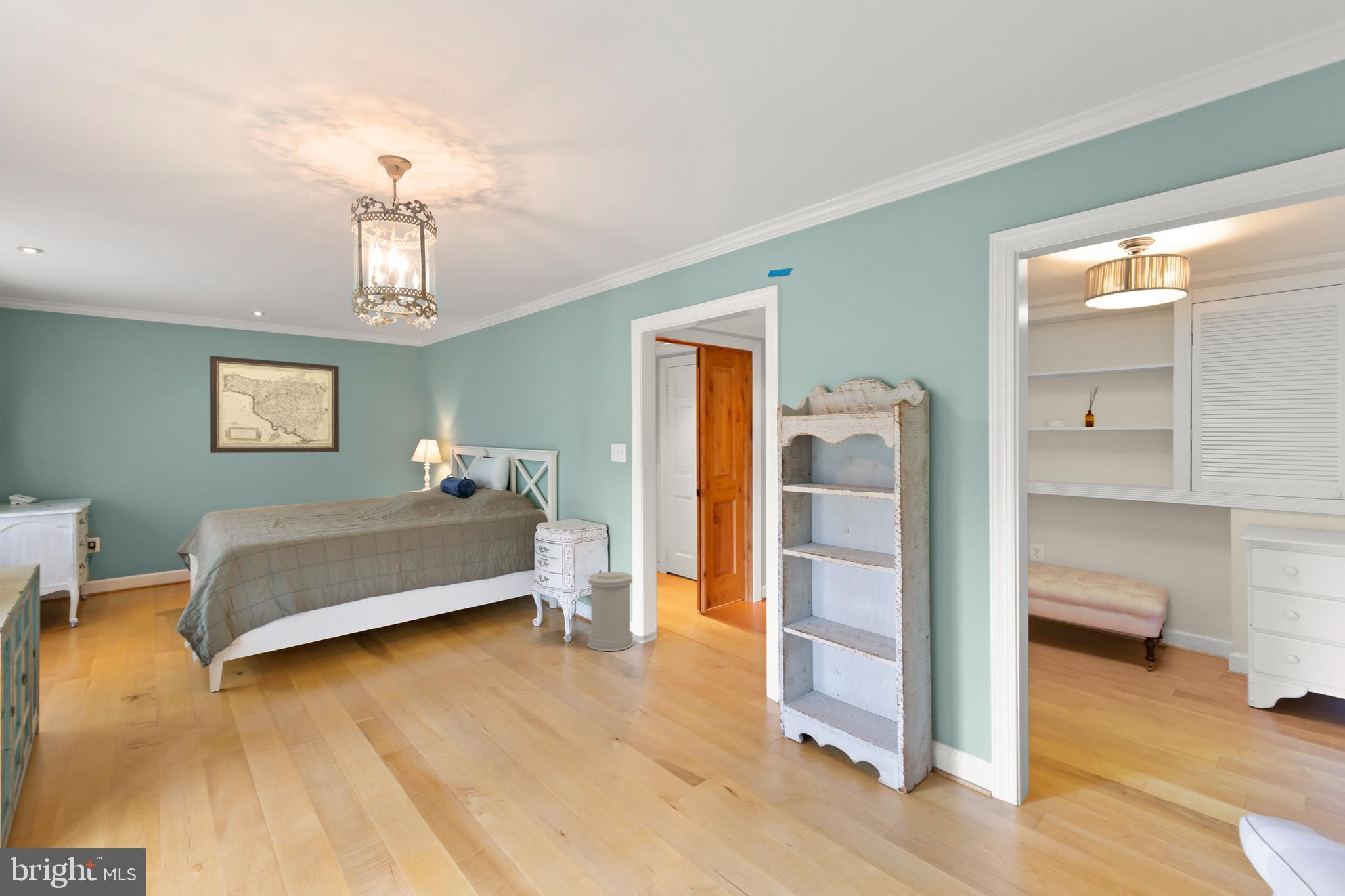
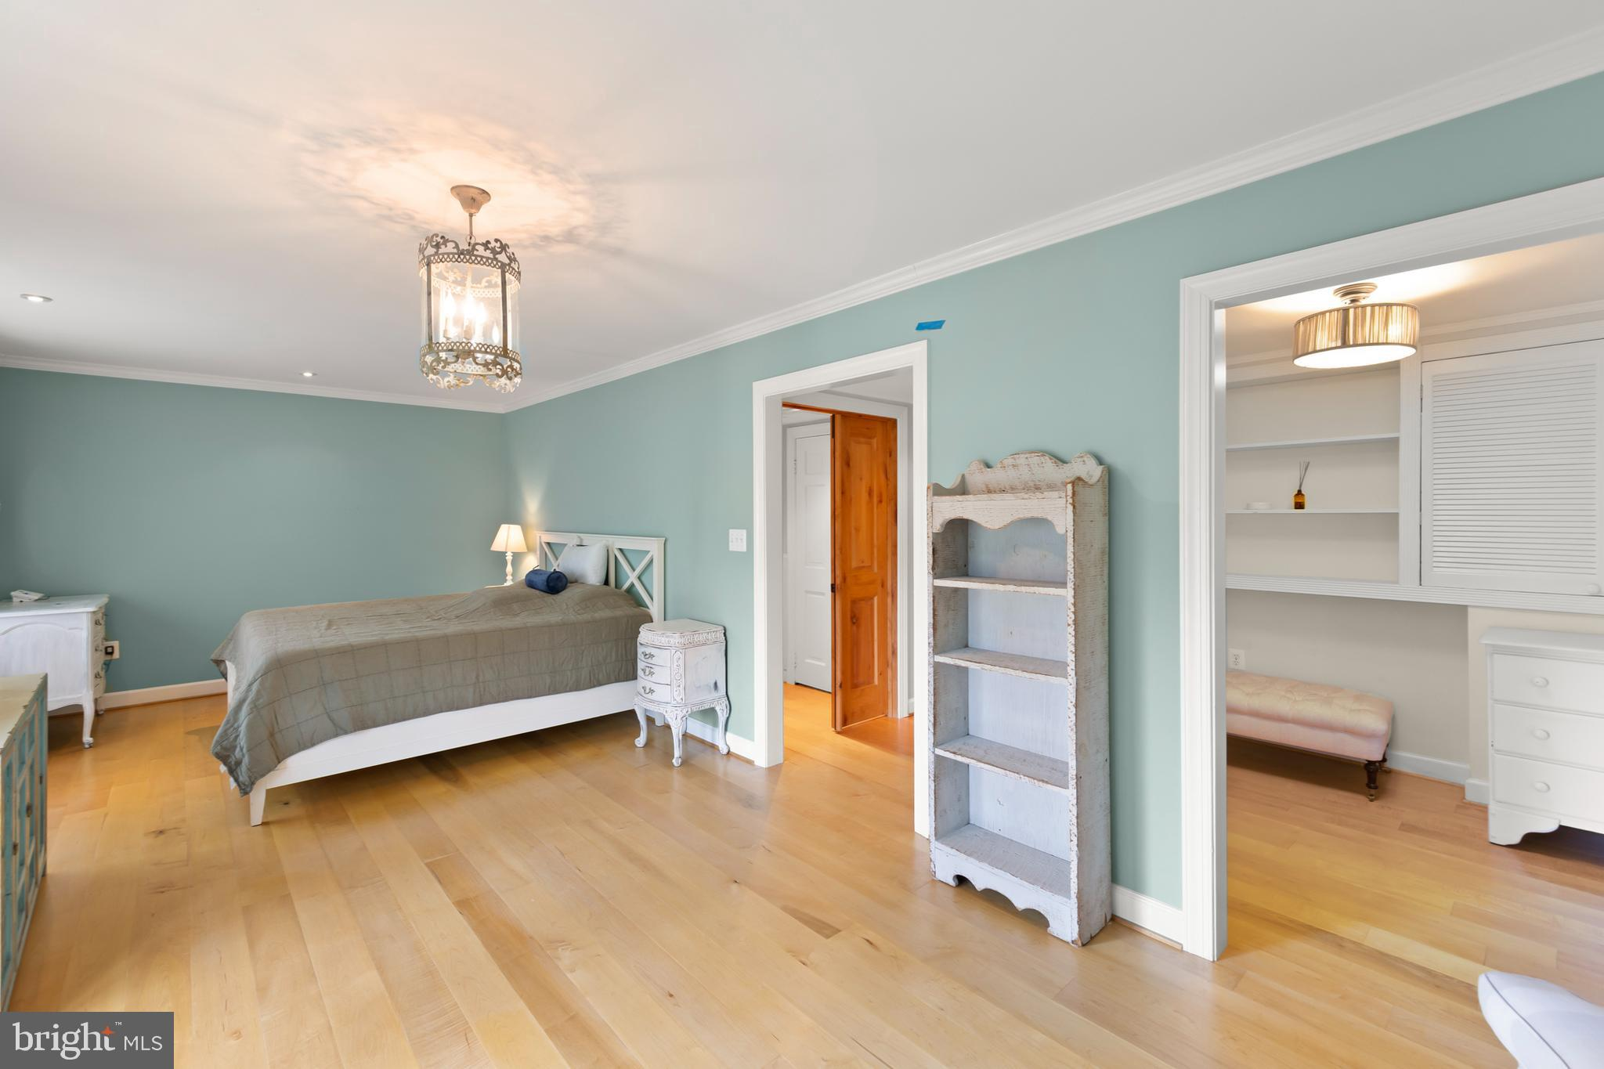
- wall art [209,355,340,454]
- trash can [587,571,634,652]
